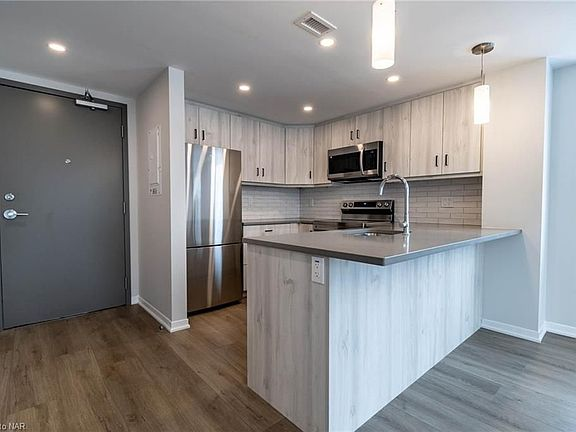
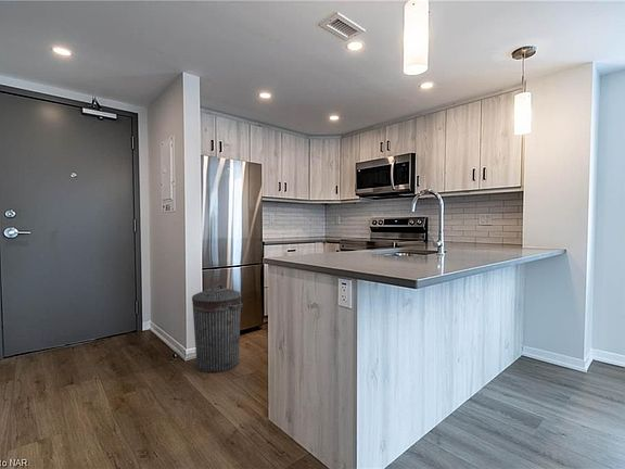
+ trash can [191,283,243,375]
